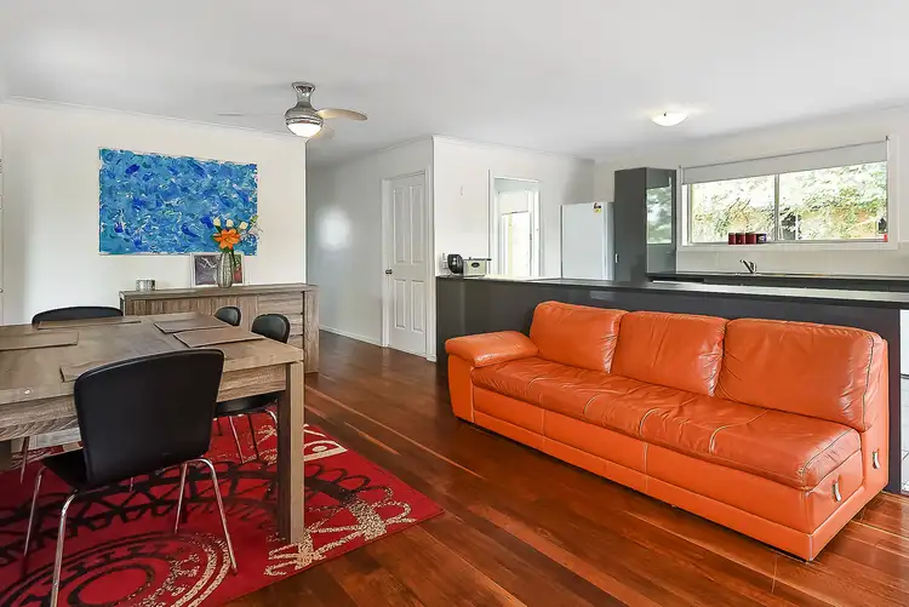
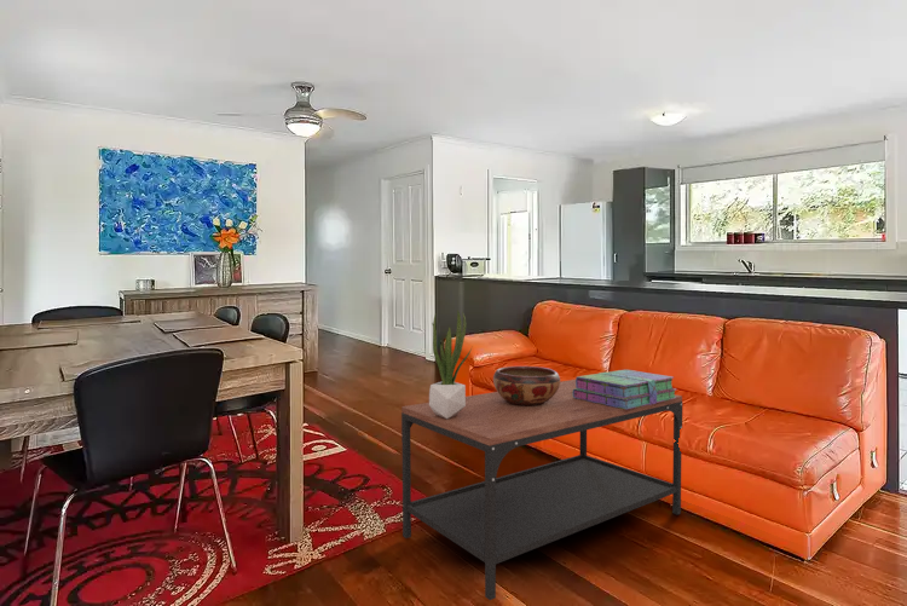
+ coffee table [400,379,683,601]
+ potted plant [428,310,473,419]
+ stack of books [572,369,677,410]
+ decorative bowl [492,365,561,406]
